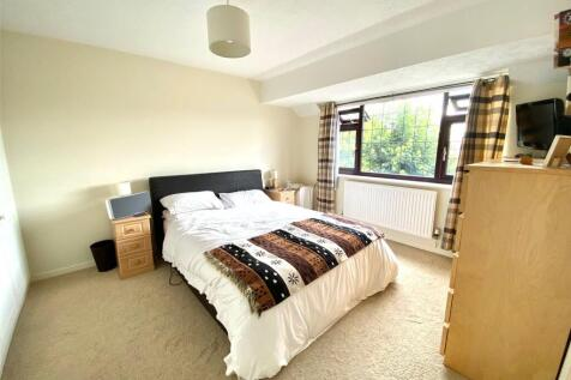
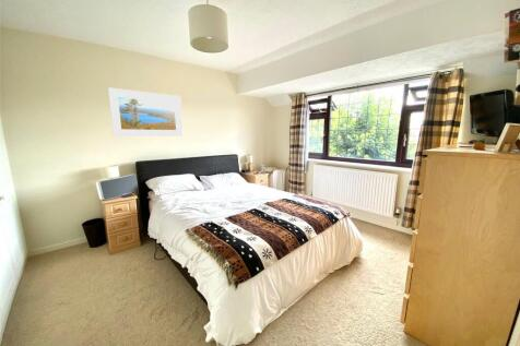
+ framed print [107,86,184,138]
